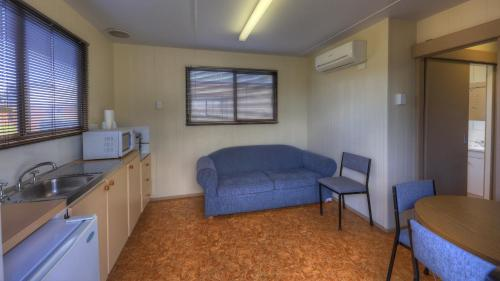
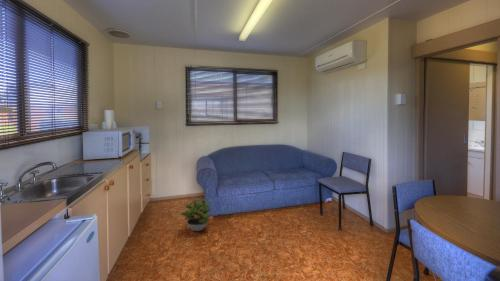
+ potted plant [181,197,212,232]
